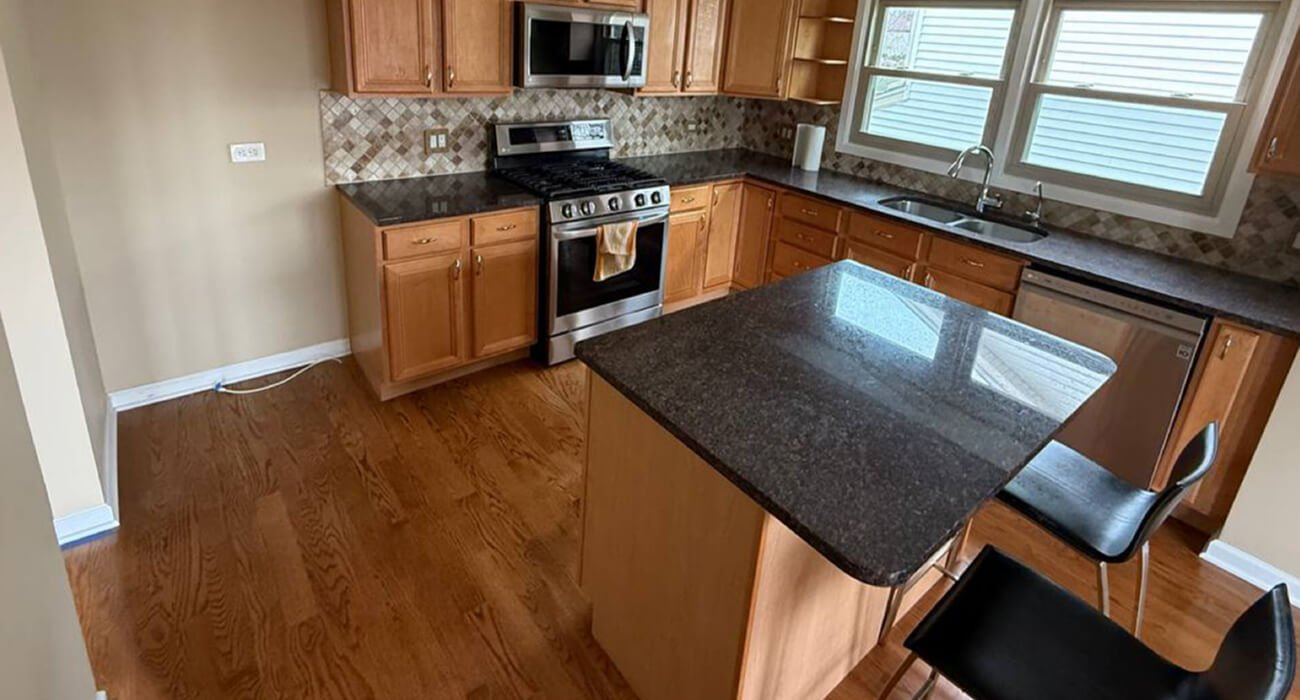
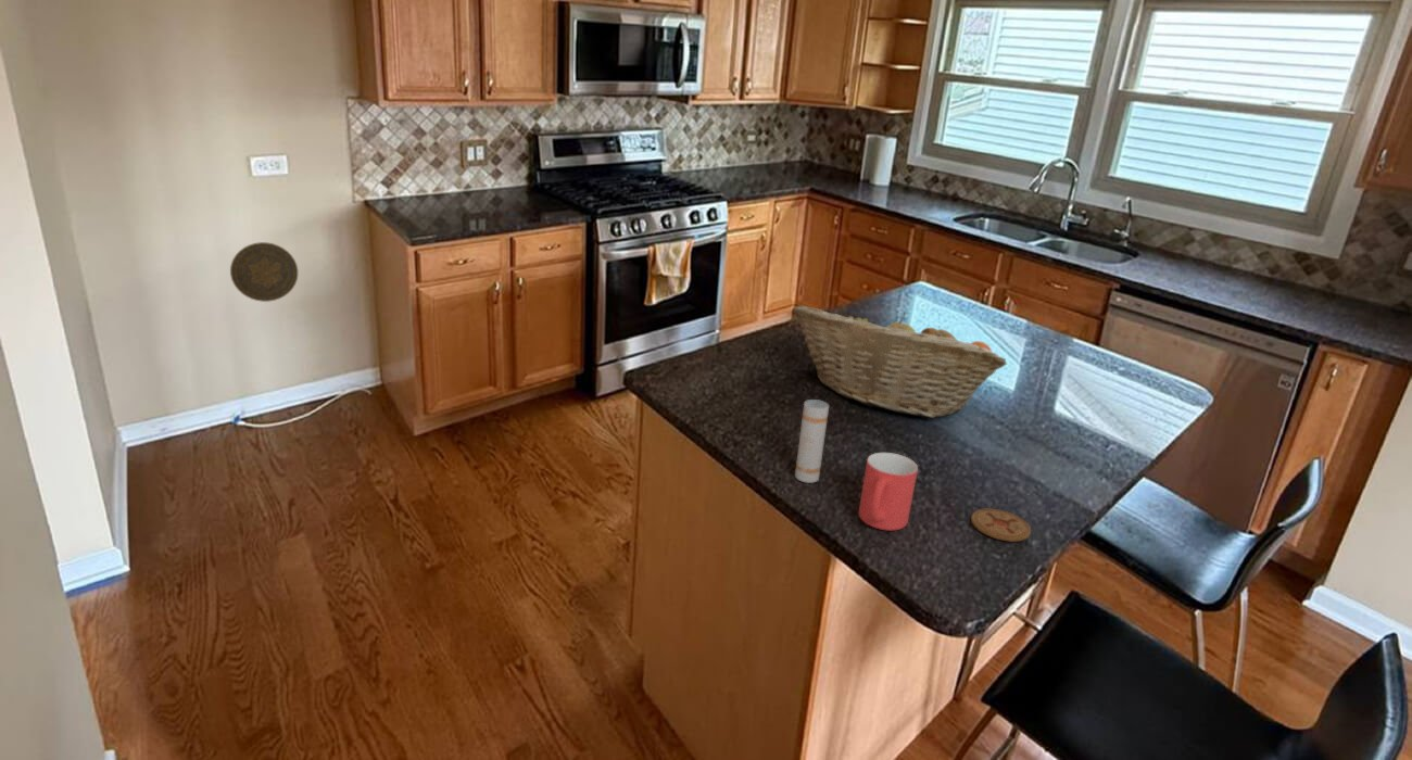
+ beverage can [794,398,830,484]
+ mug [858,452,919,532]
+ fruit basket [791,304,1008,419]
+ decorative plate [229,241,299,303]
+ coaster [970,508,1032,543]
